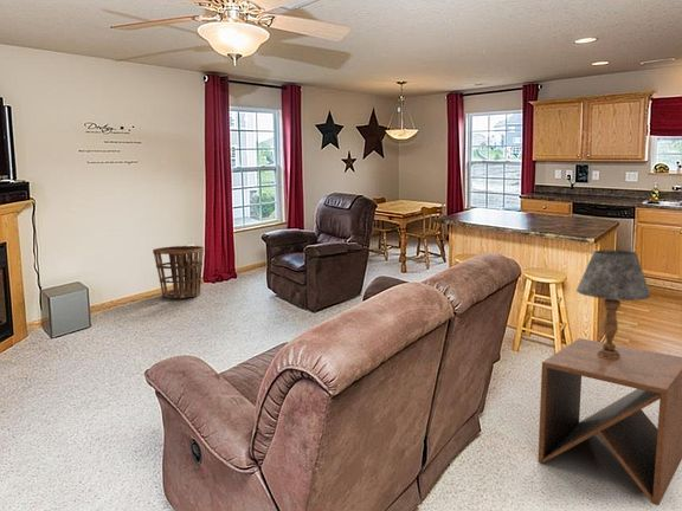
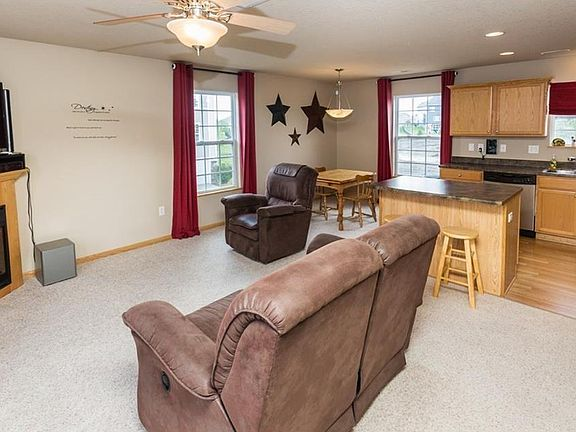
- table lamp [575,250,652,358]
- basket [152,245,205,299]
- side table [536,337,682,506]
